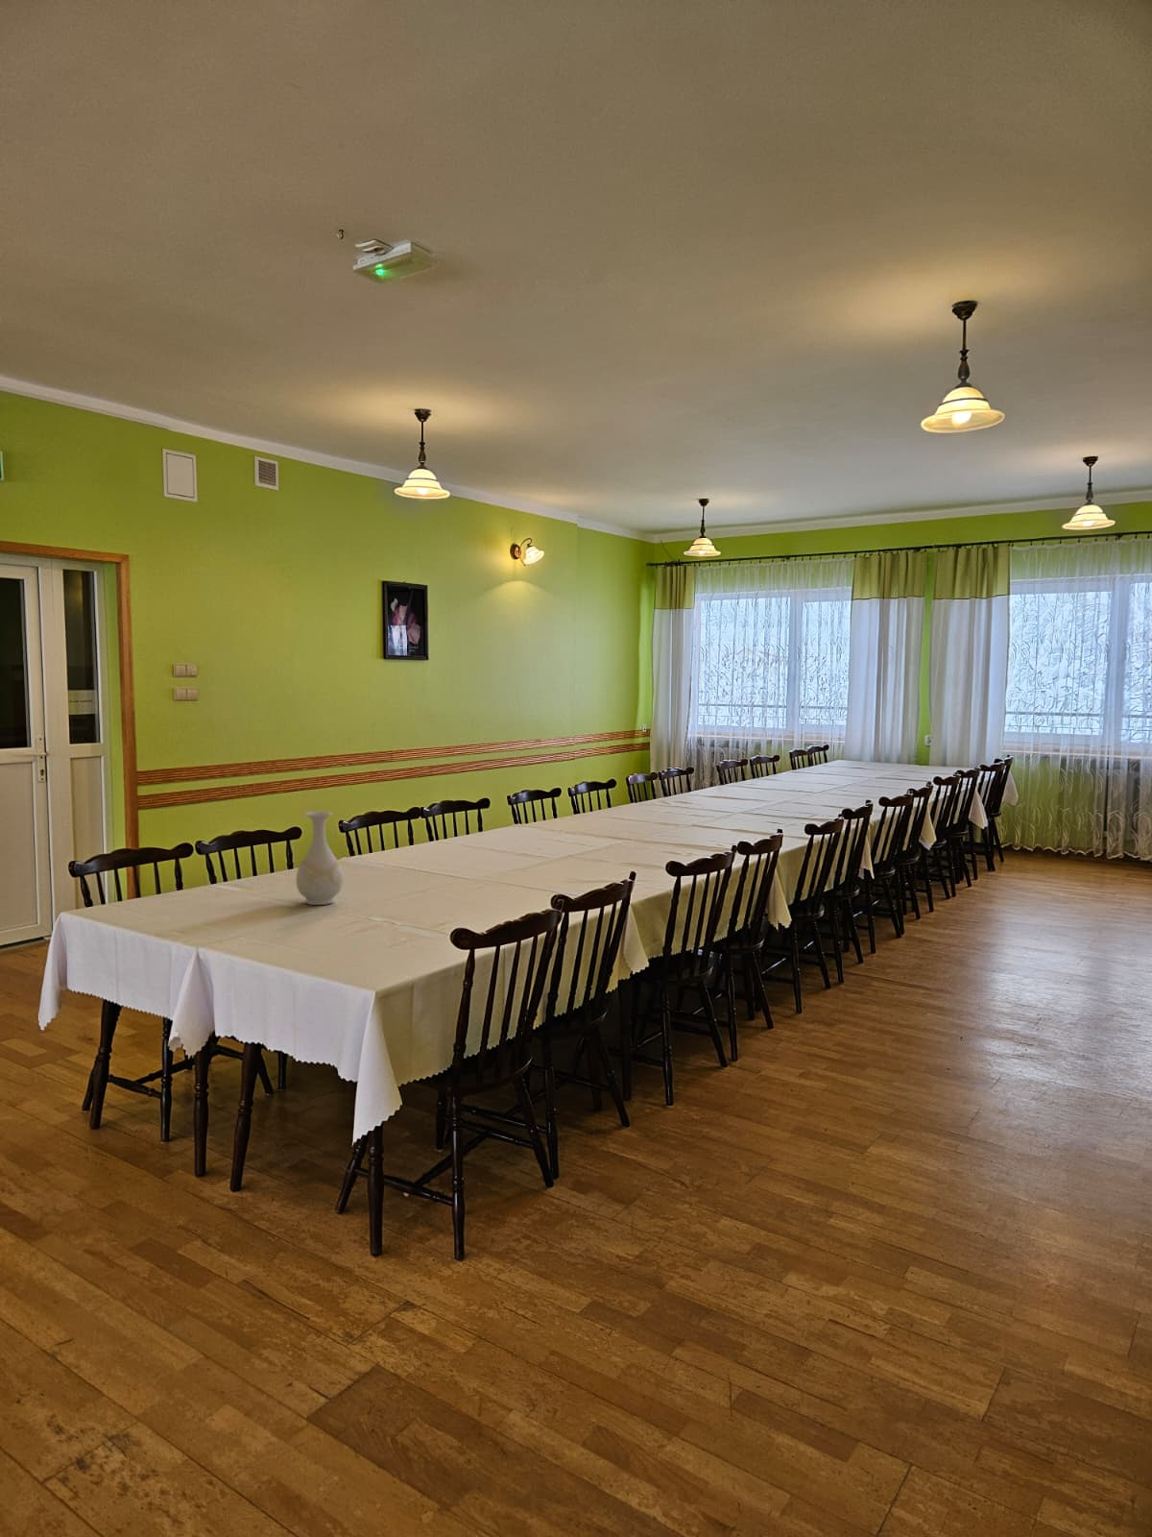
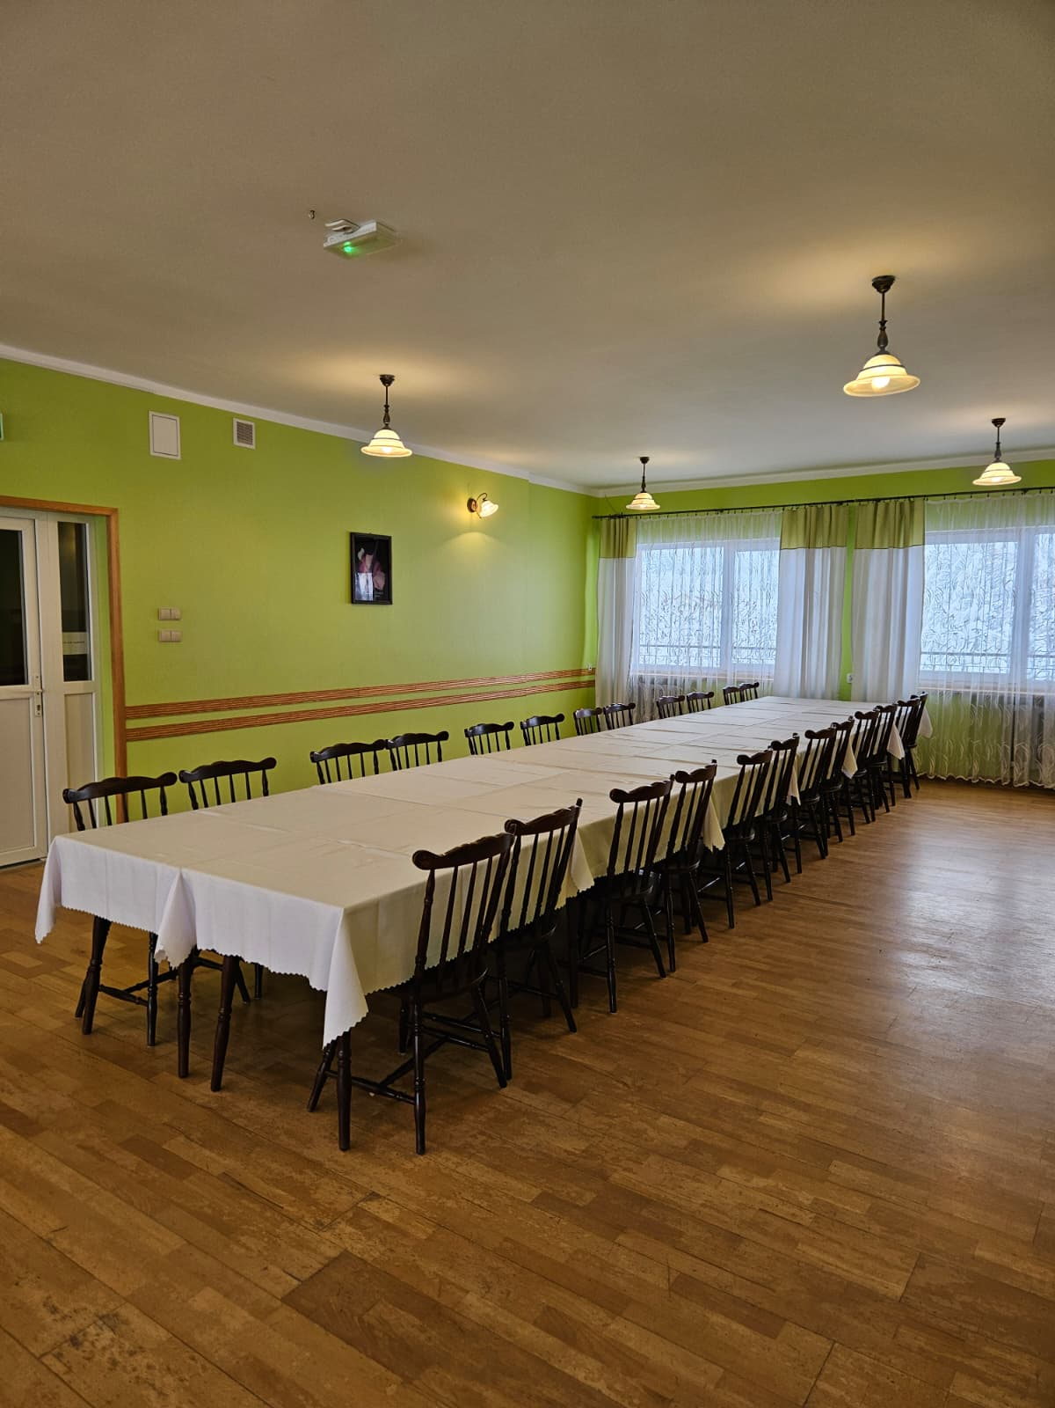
- vase [295,811,345,906]
